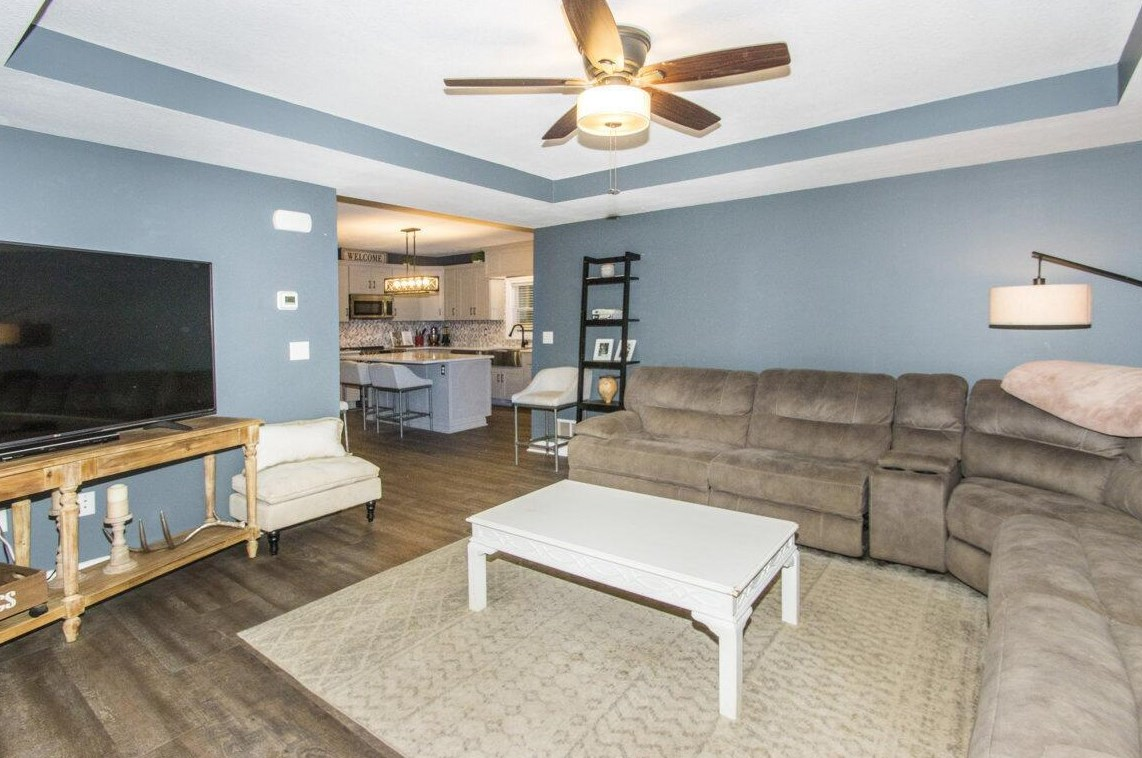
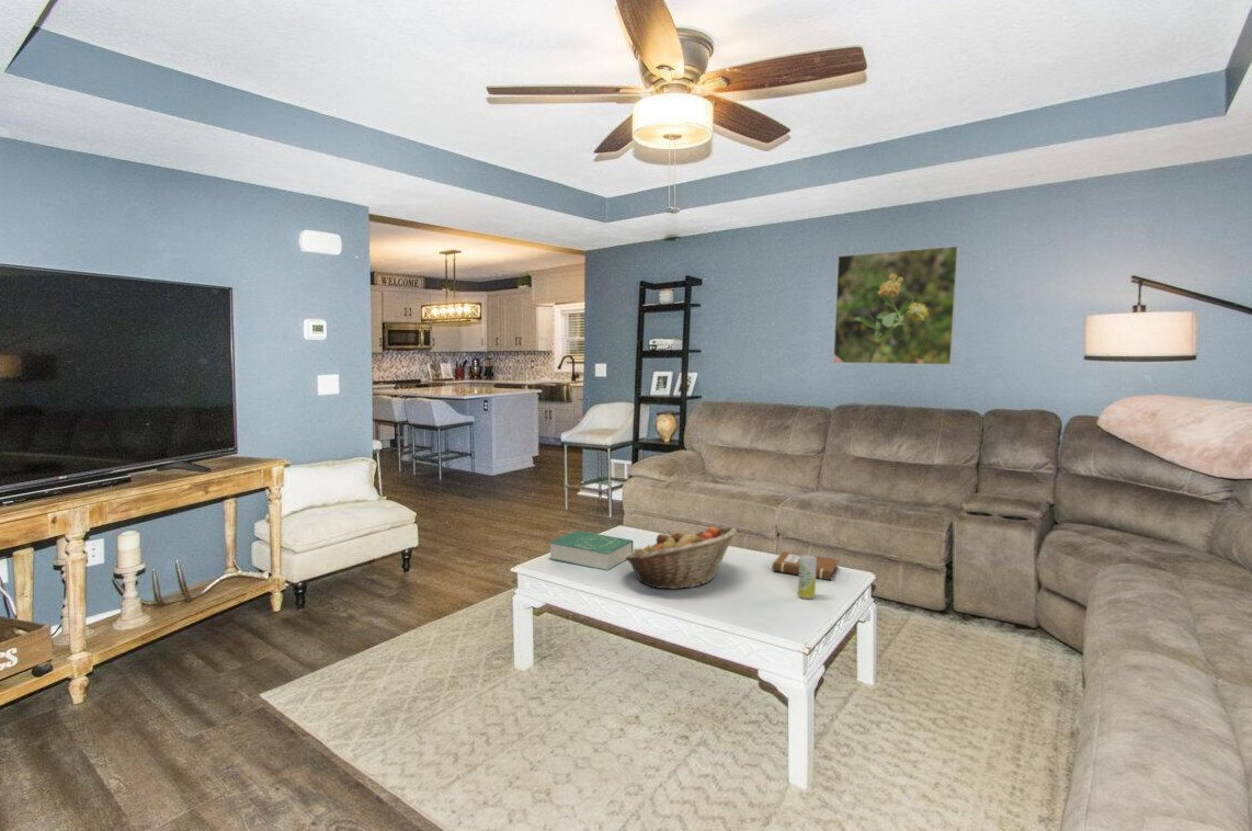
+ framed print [832,244,960,366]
+ book [548,530,634,572]
+ beverage can [797,554,817,600]
+ fruit basket [625,525,738,590]
+ notebook [772,550,840,581]
